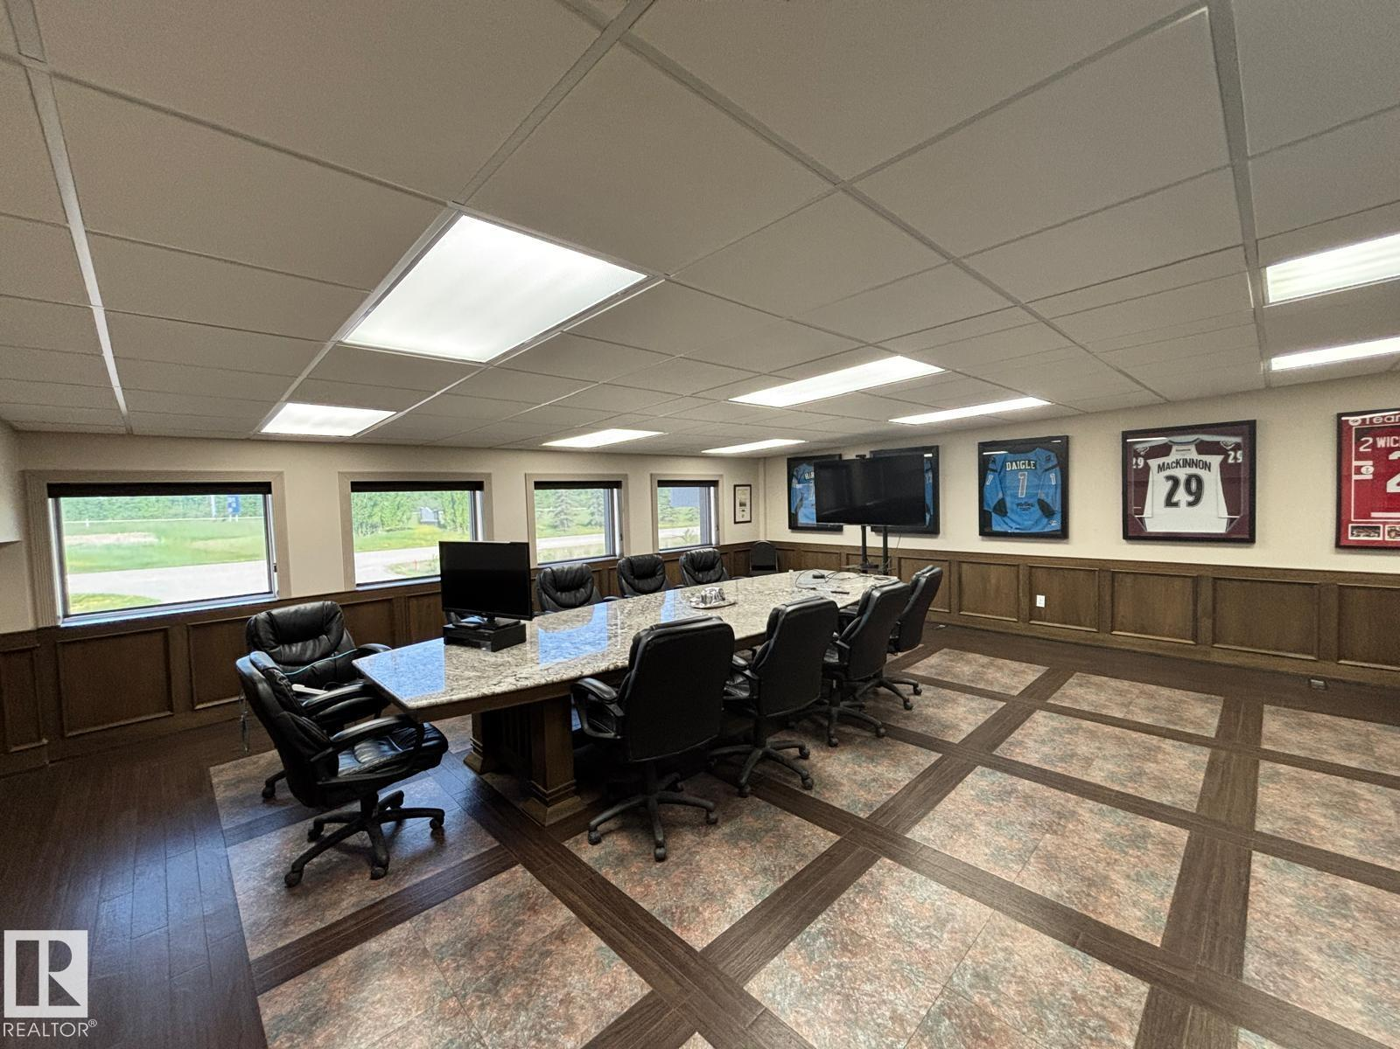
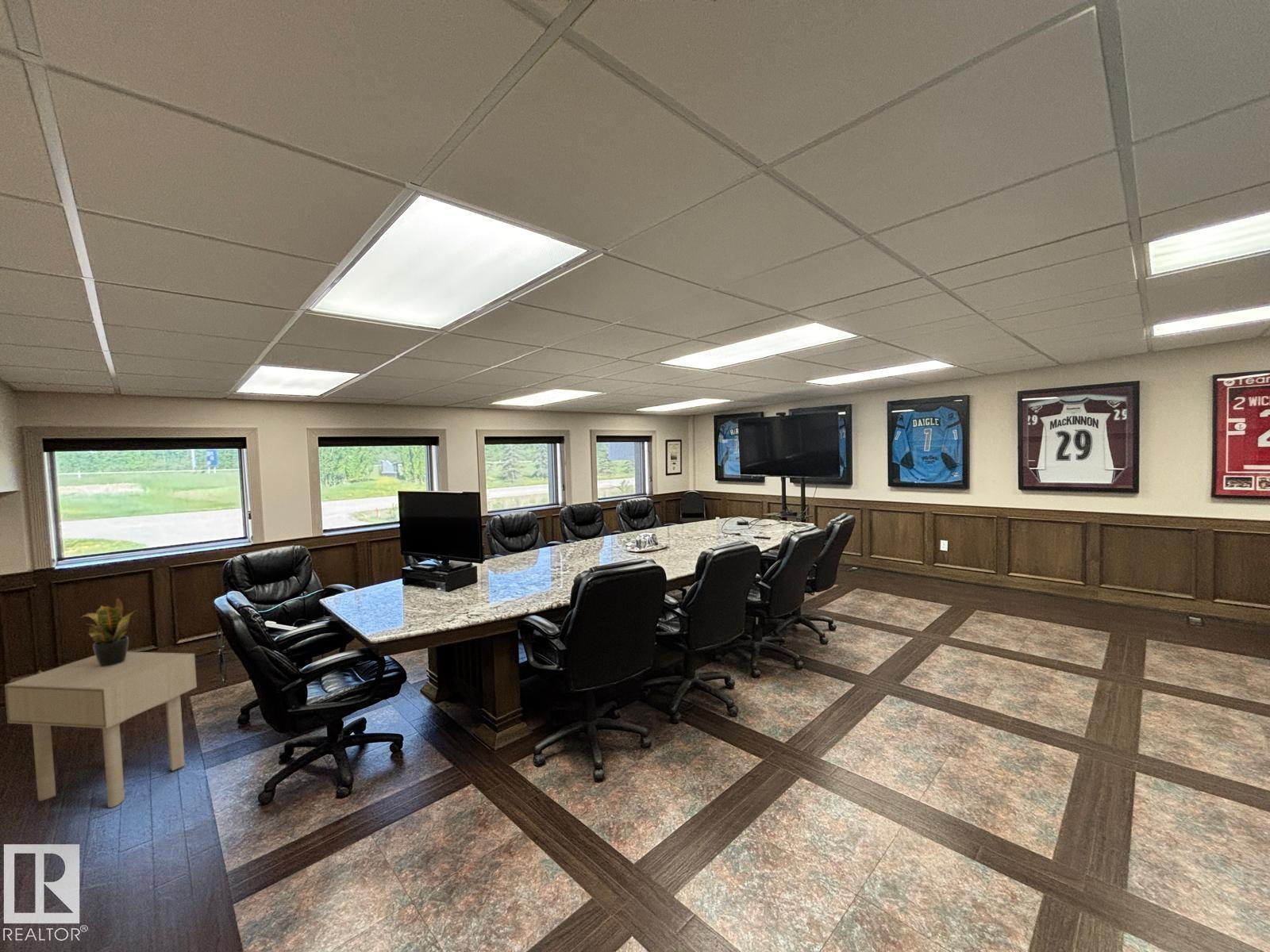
+ side table [4,651,198,808]
+ potted plant [80,597,139,666]
